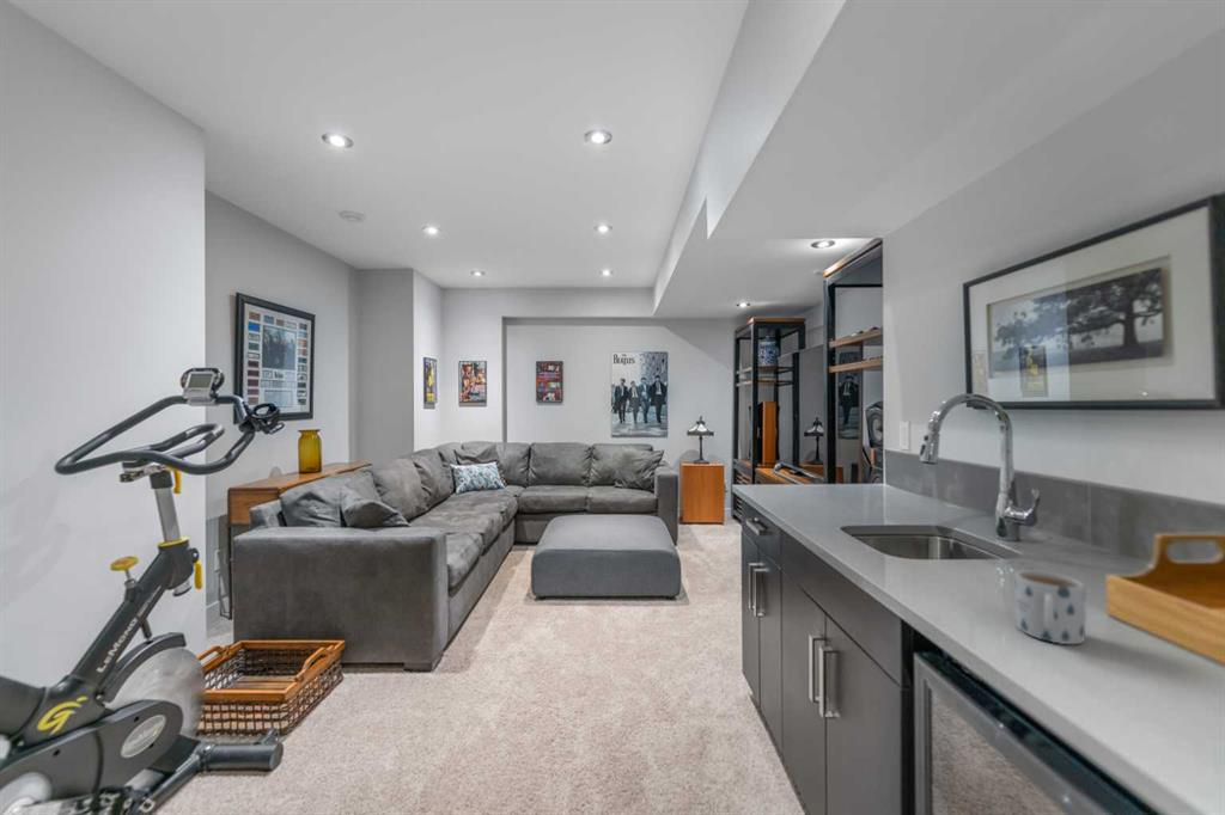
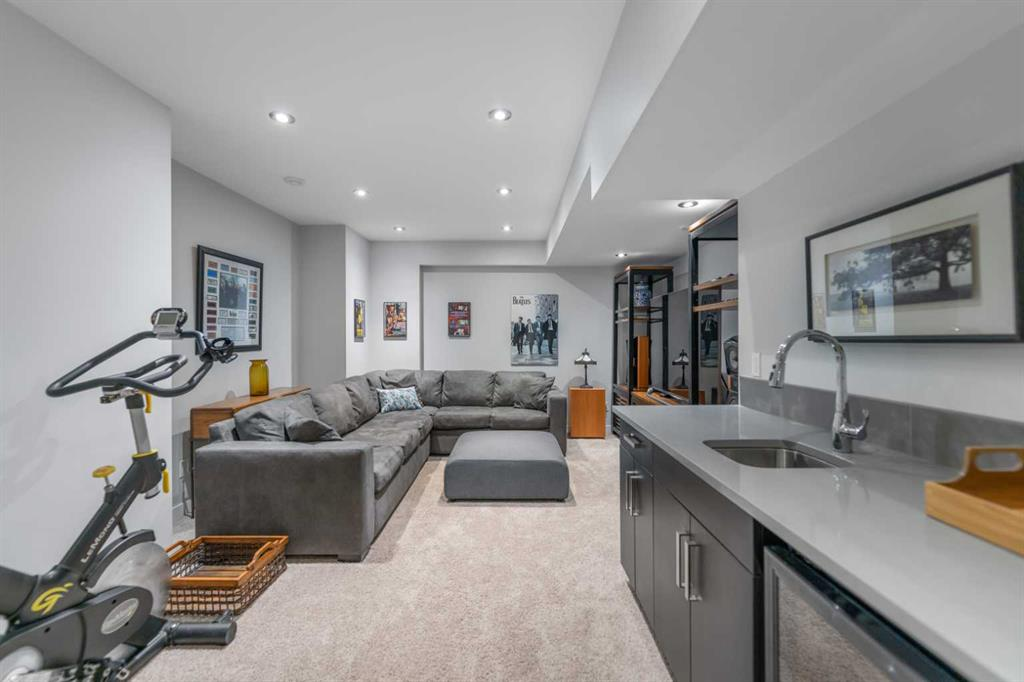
- mug [1014,569,1086,645]
